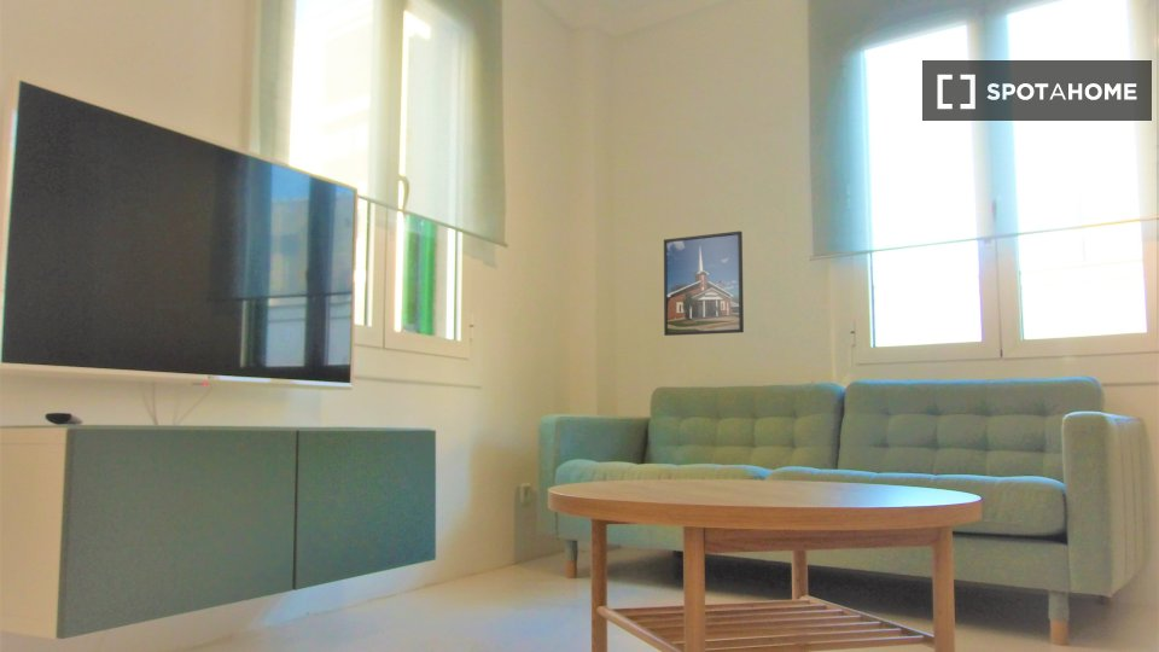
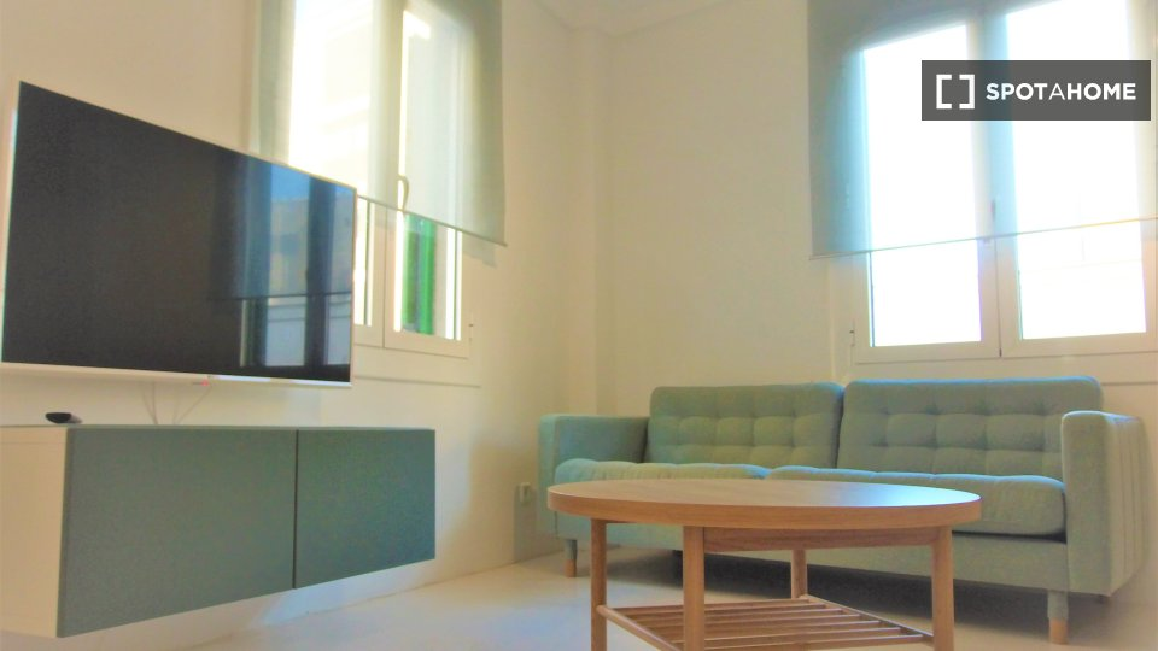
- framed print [663,231,745,337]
